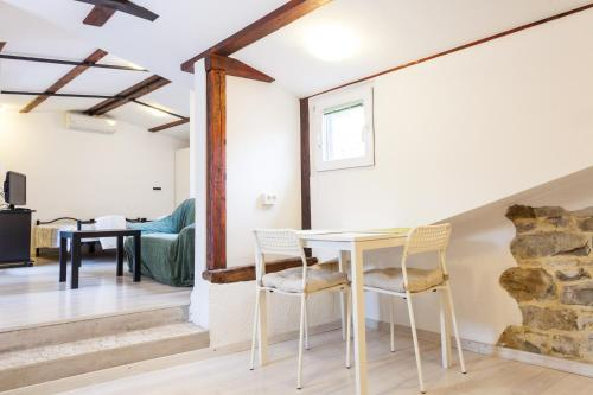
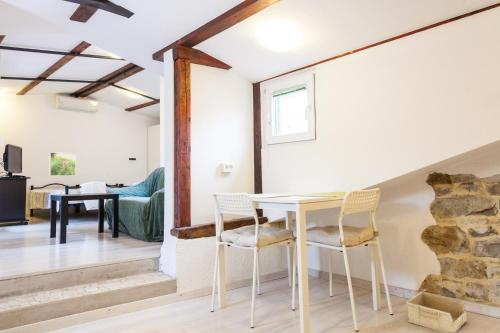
+ storage bin [405,290,468,333]
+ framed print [49,151,77,177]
